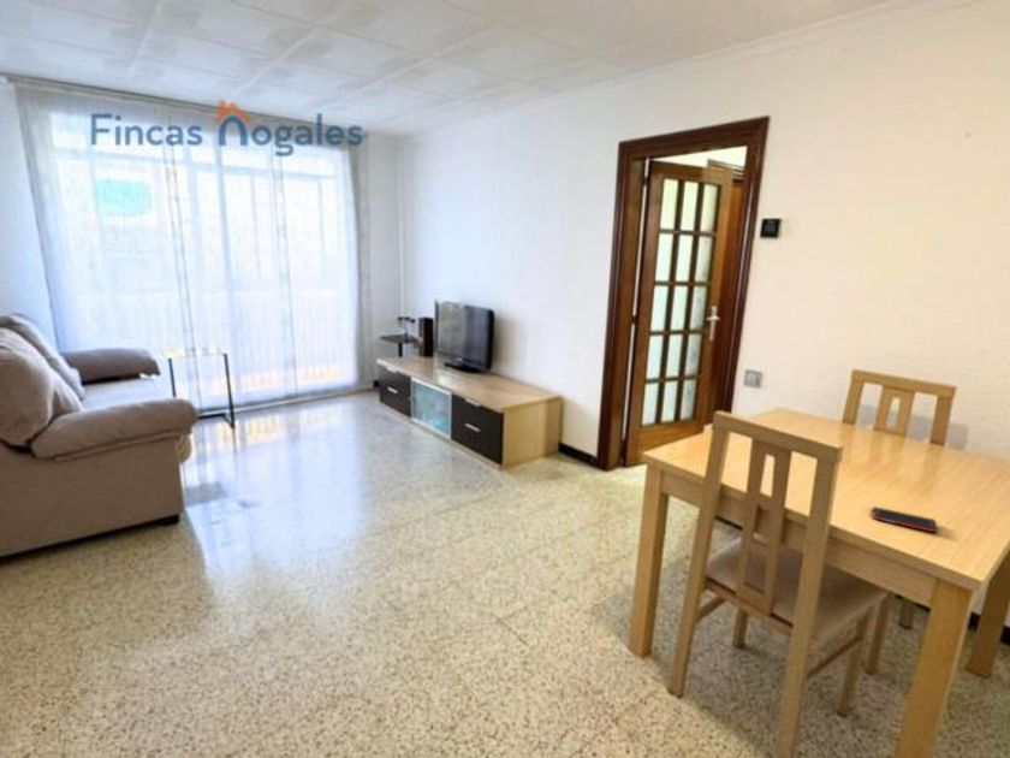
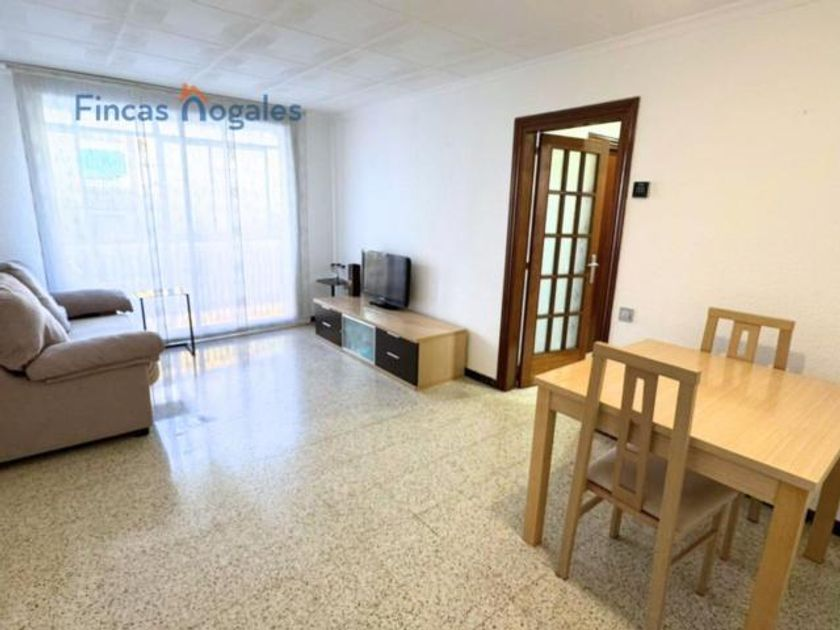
- cell phone [872,505,939,534]
